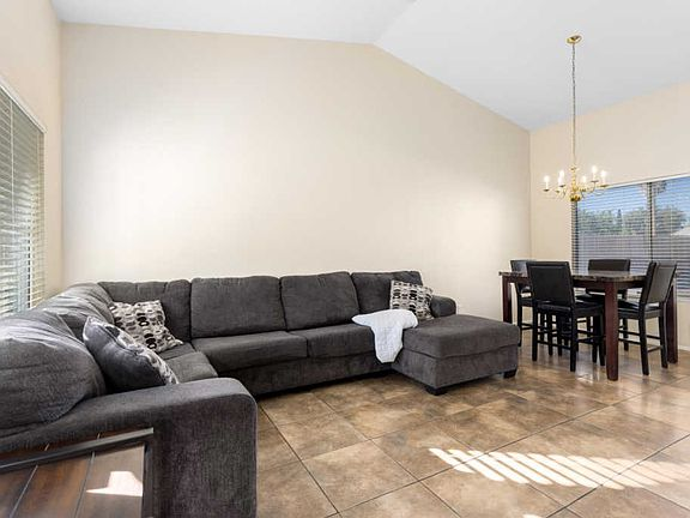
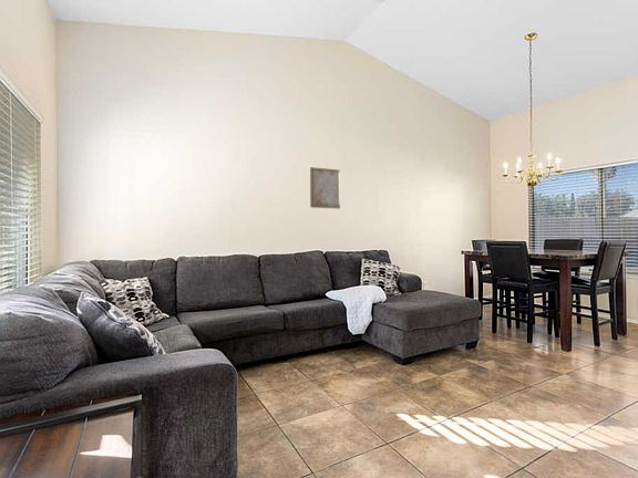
+ wall art [309,166,341,210]
